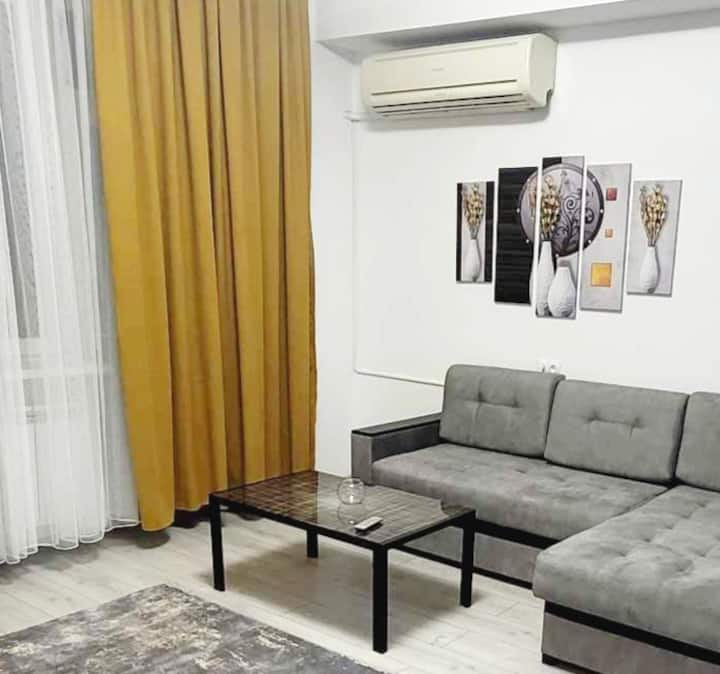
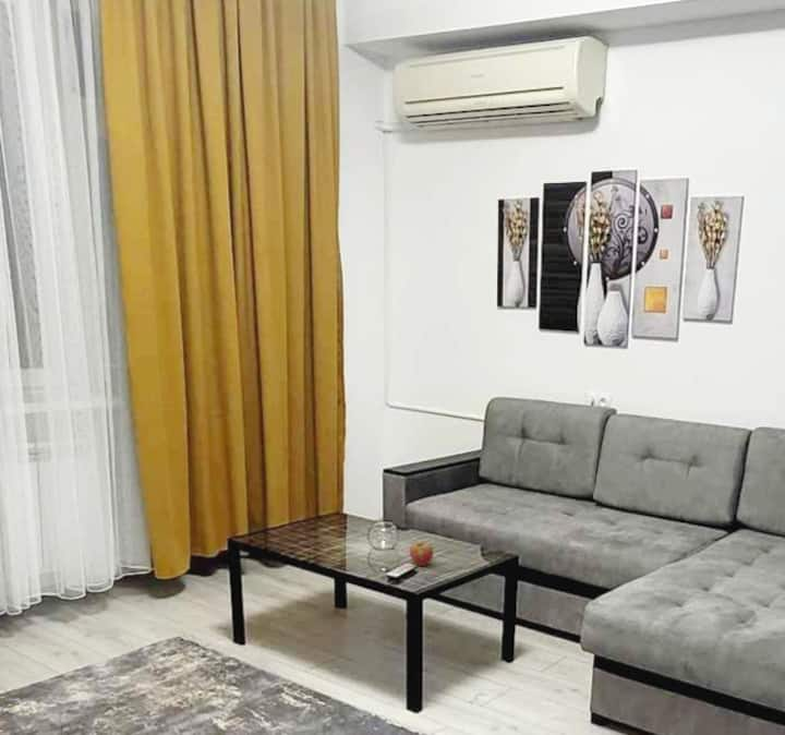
+ fruit [409,541,434,567]
